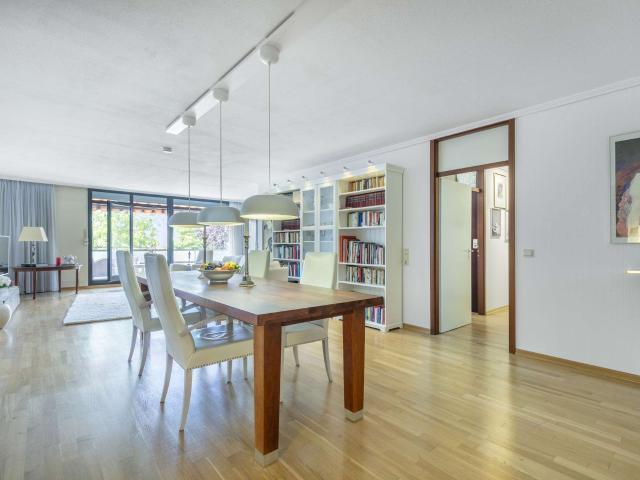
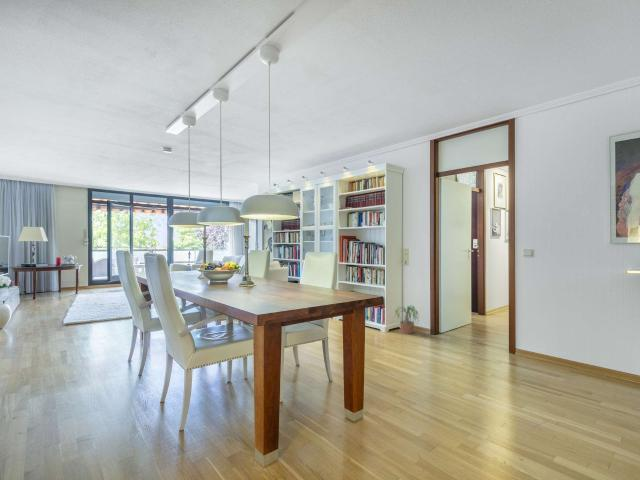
+ potted plant [390,305,420,335]
